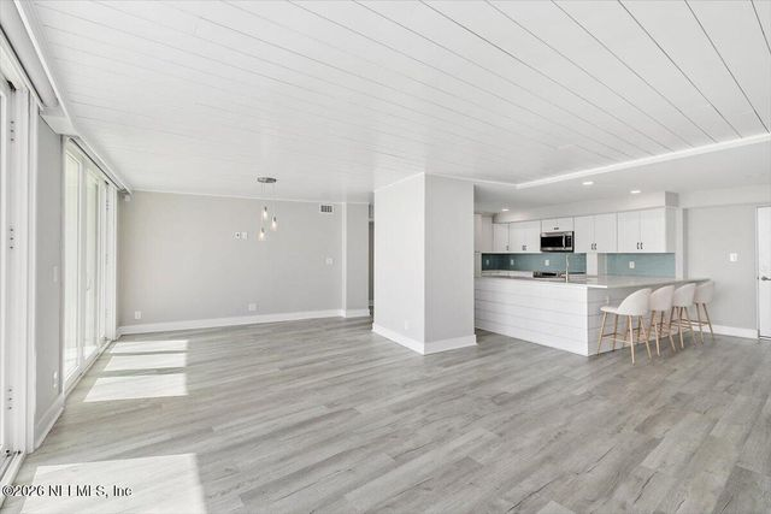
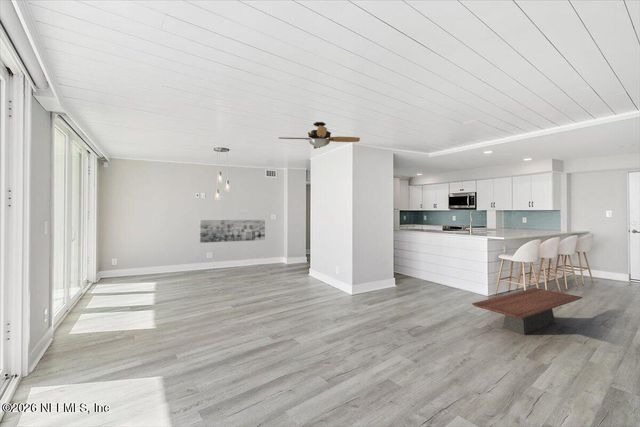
+ coffee table [471,287,584,336]
+ ceiling fan [278,121,361,150]
+ wall art [199,219,266,244]
